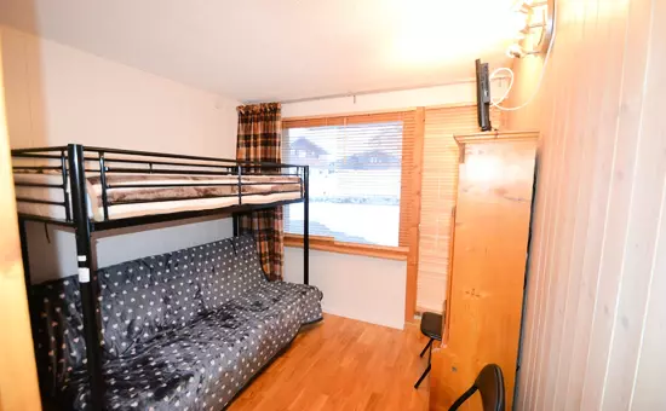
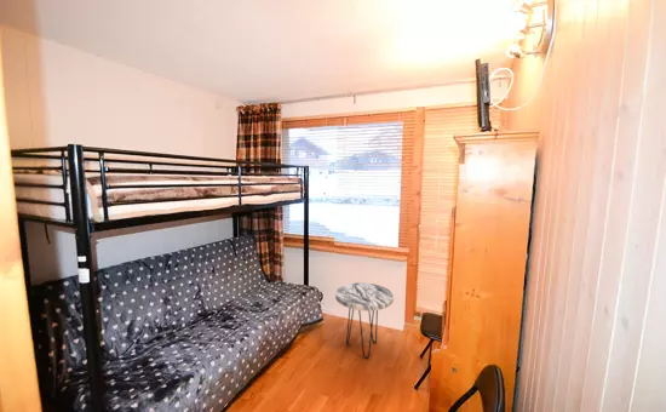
+ side table [334,281,395,360]
